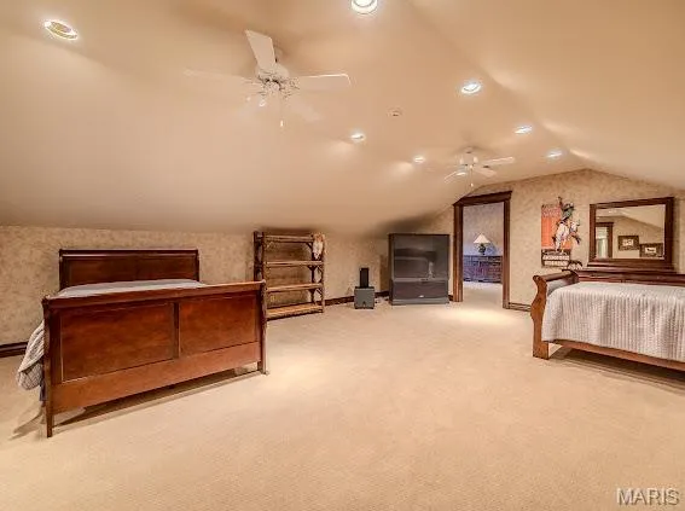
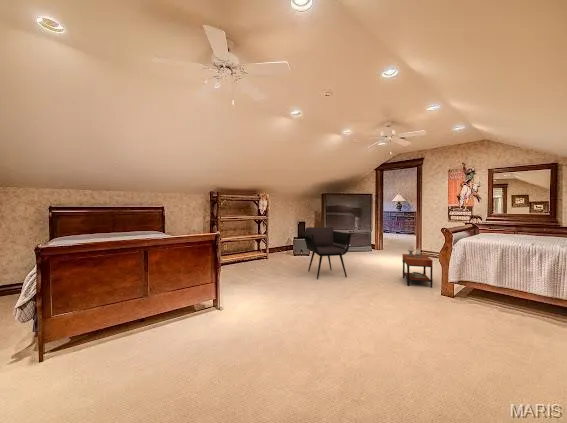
+ armchair [303,226,352,280]
+ side table [401,245,434,289]
